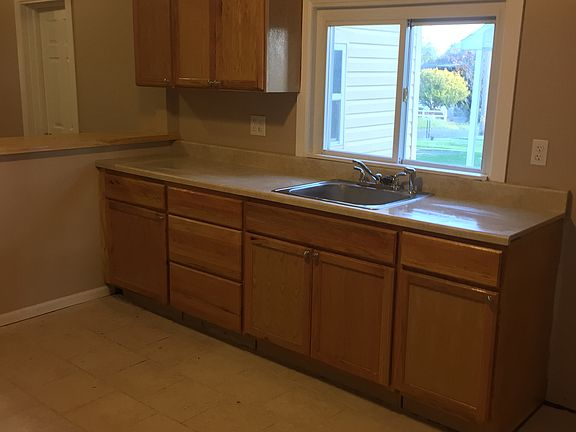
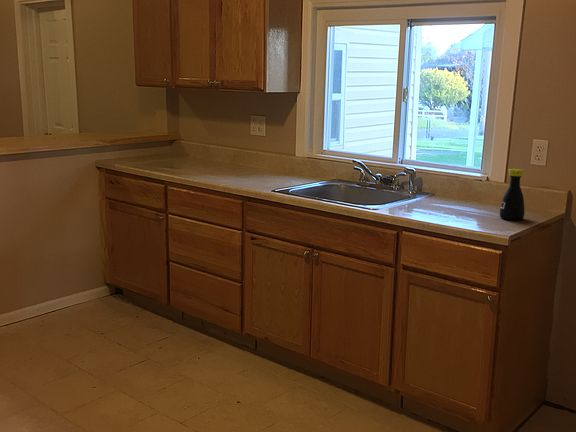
+ bottle [499,168,526,221]
